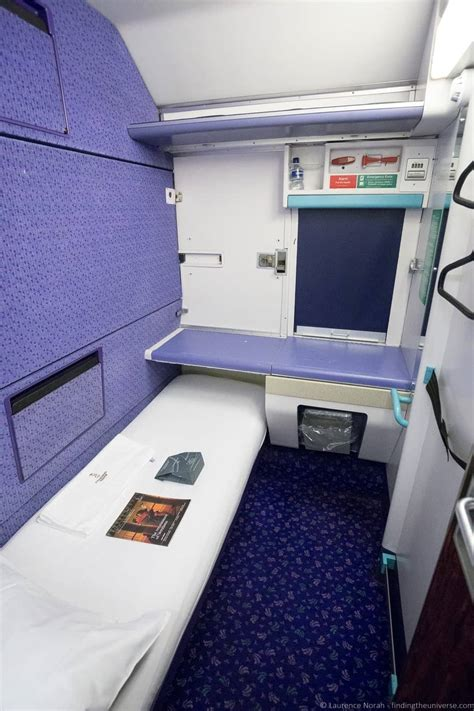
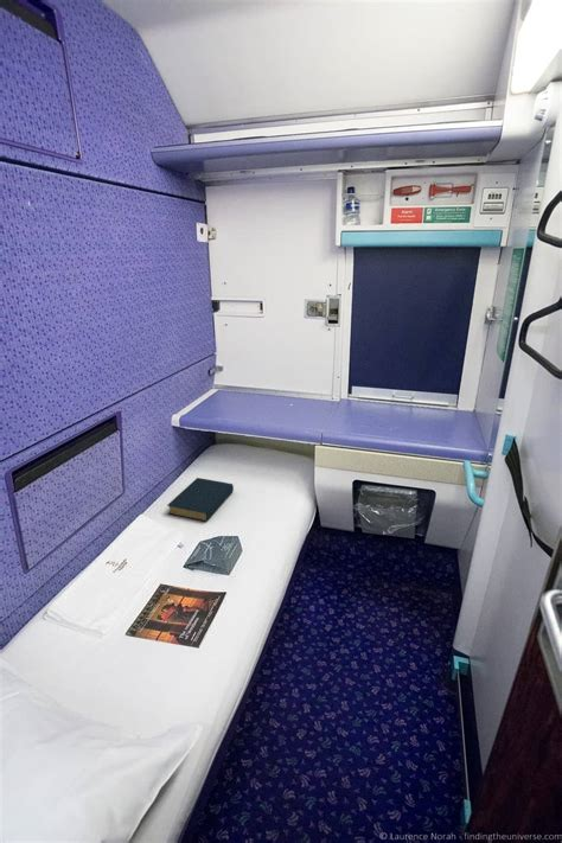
+ hardback book [166,477,235,523]
